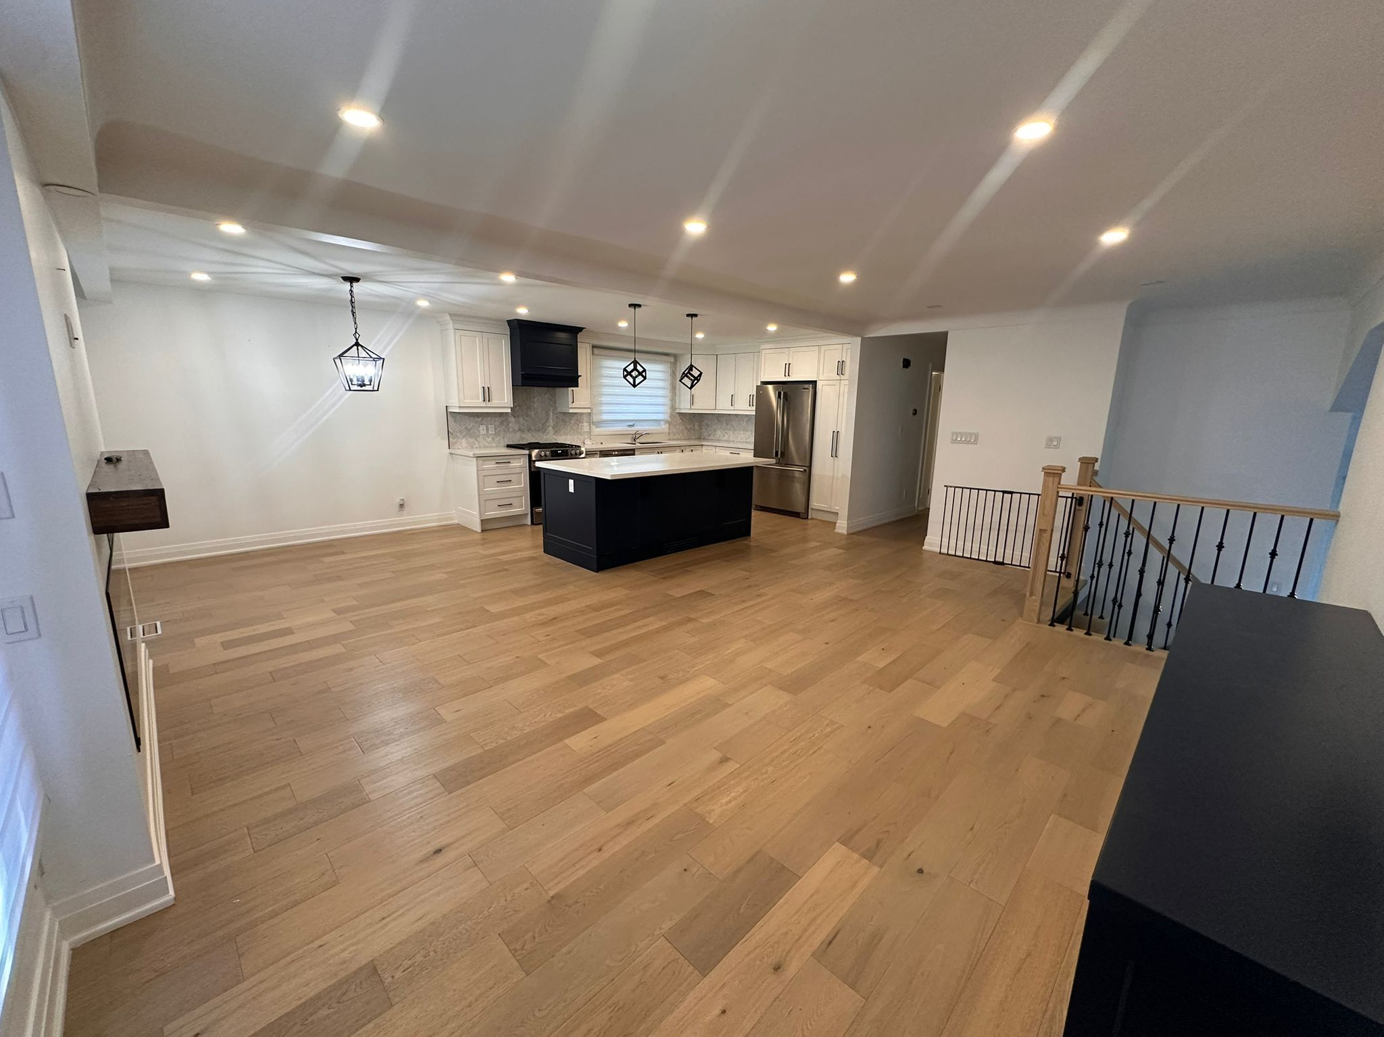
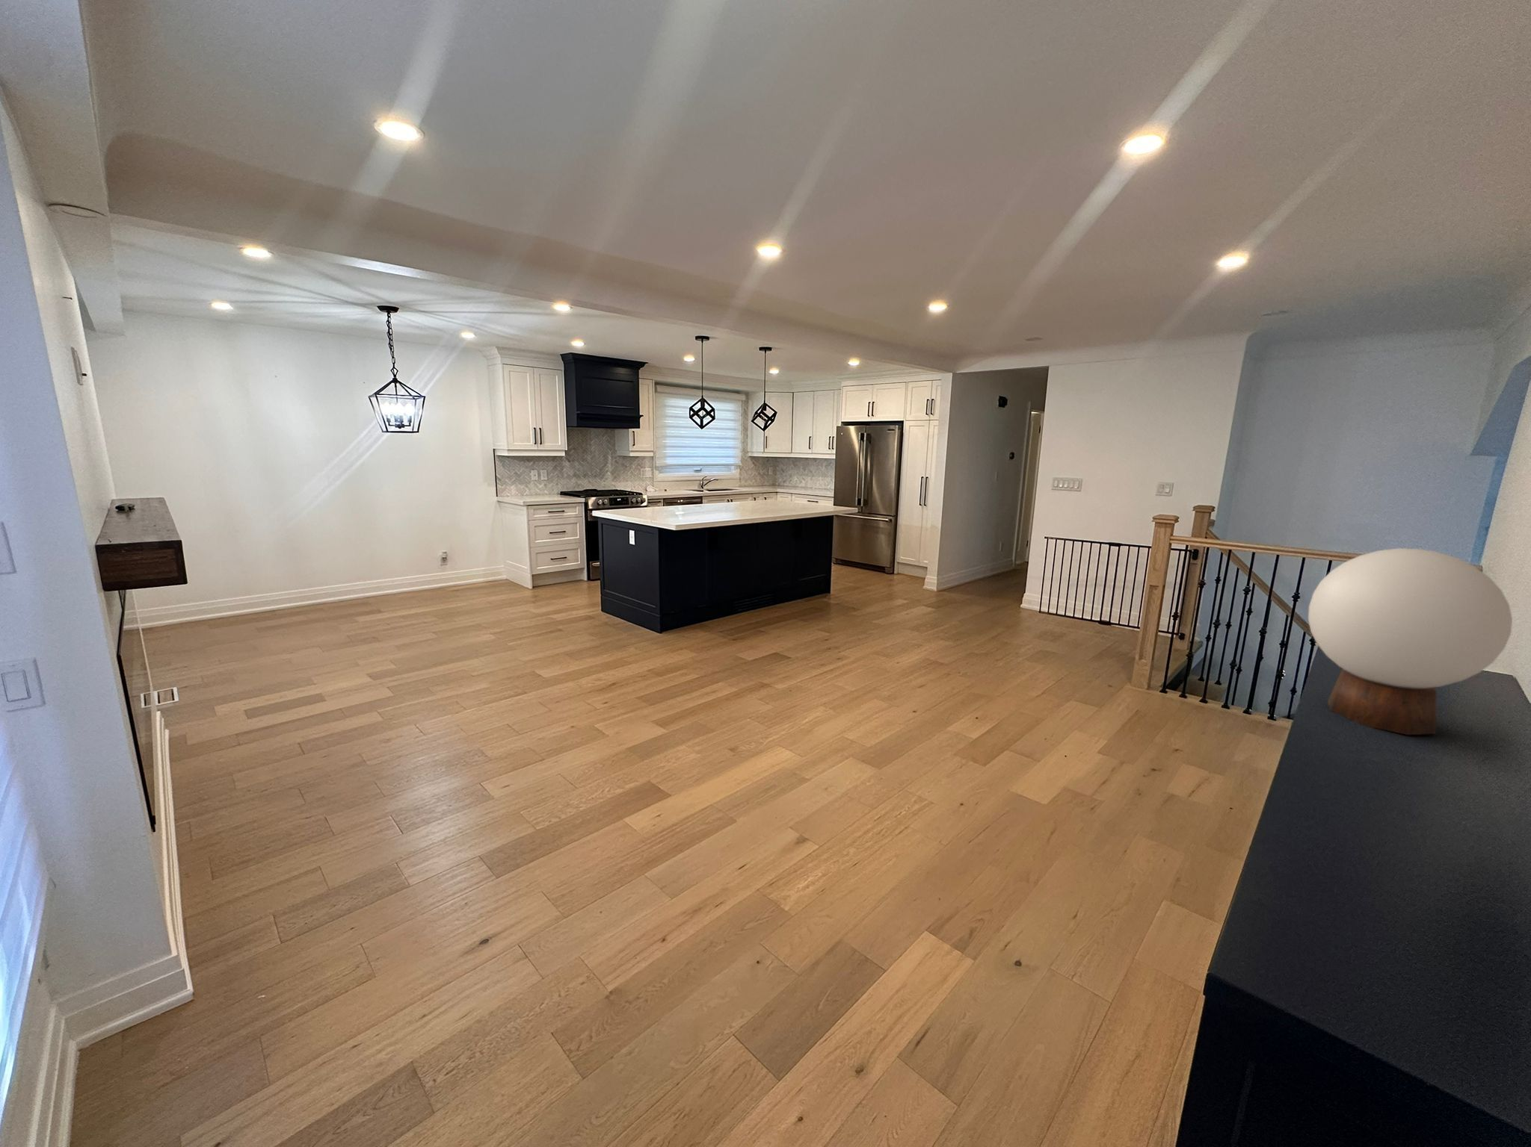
+ table lamp [1308,547,1513,735]
